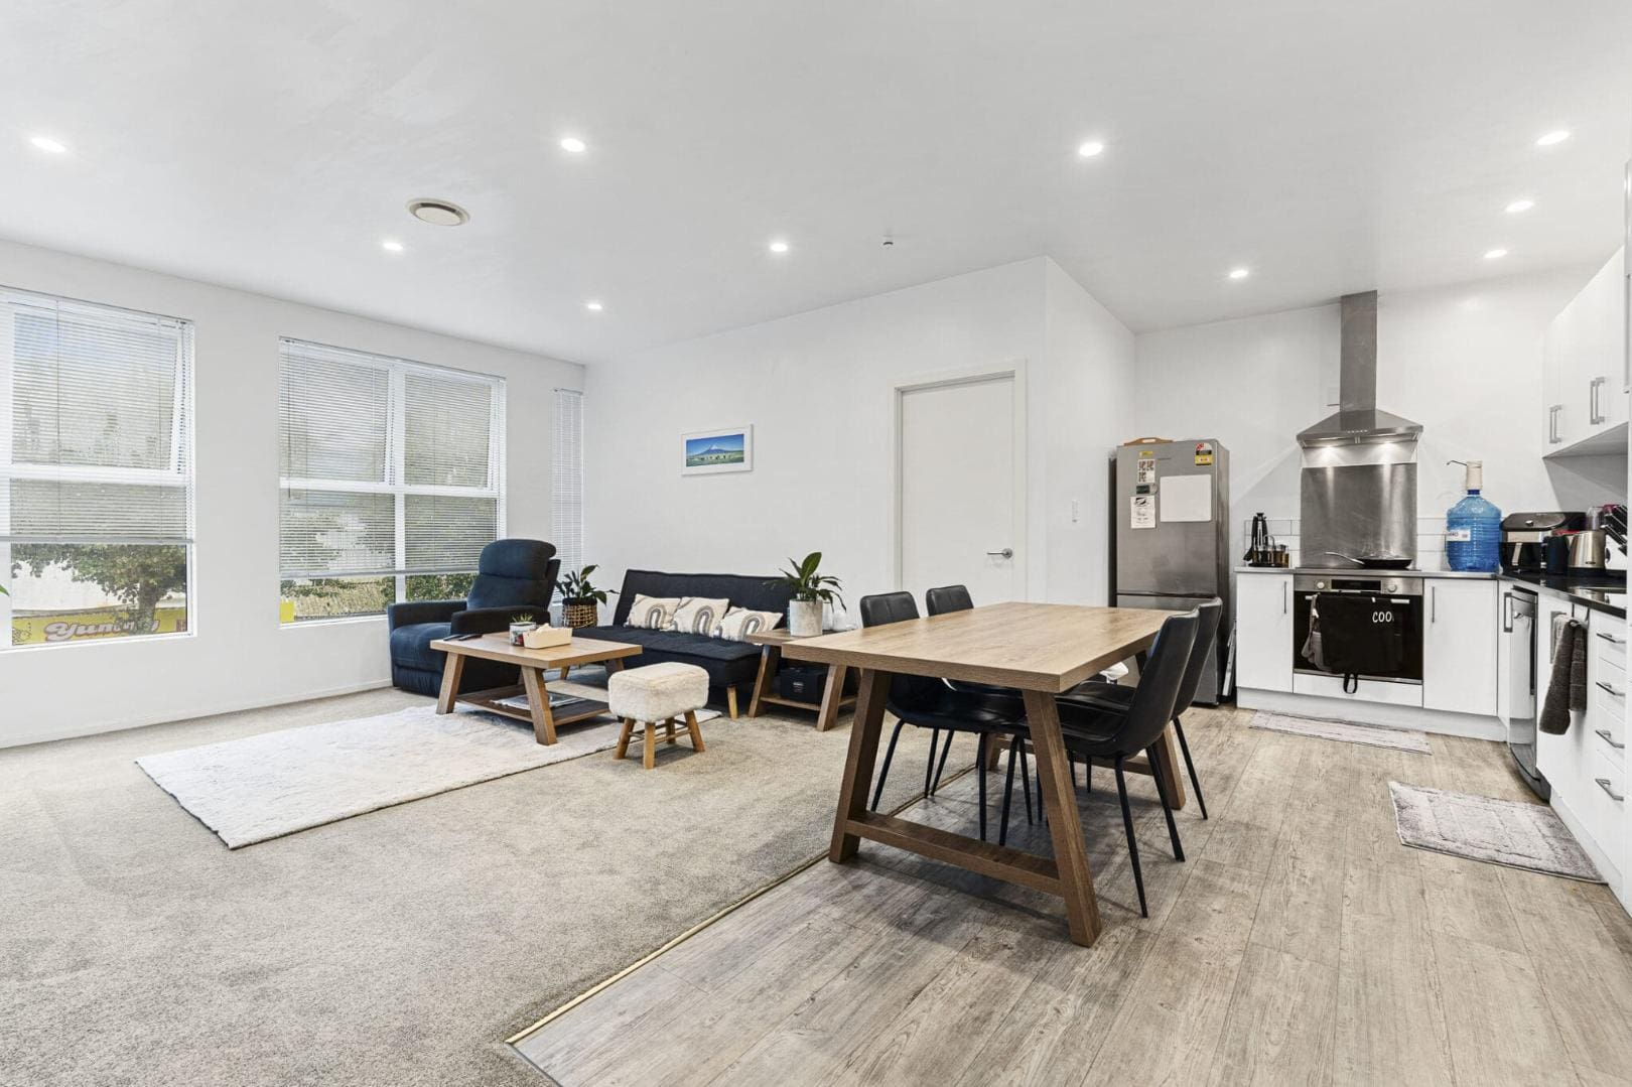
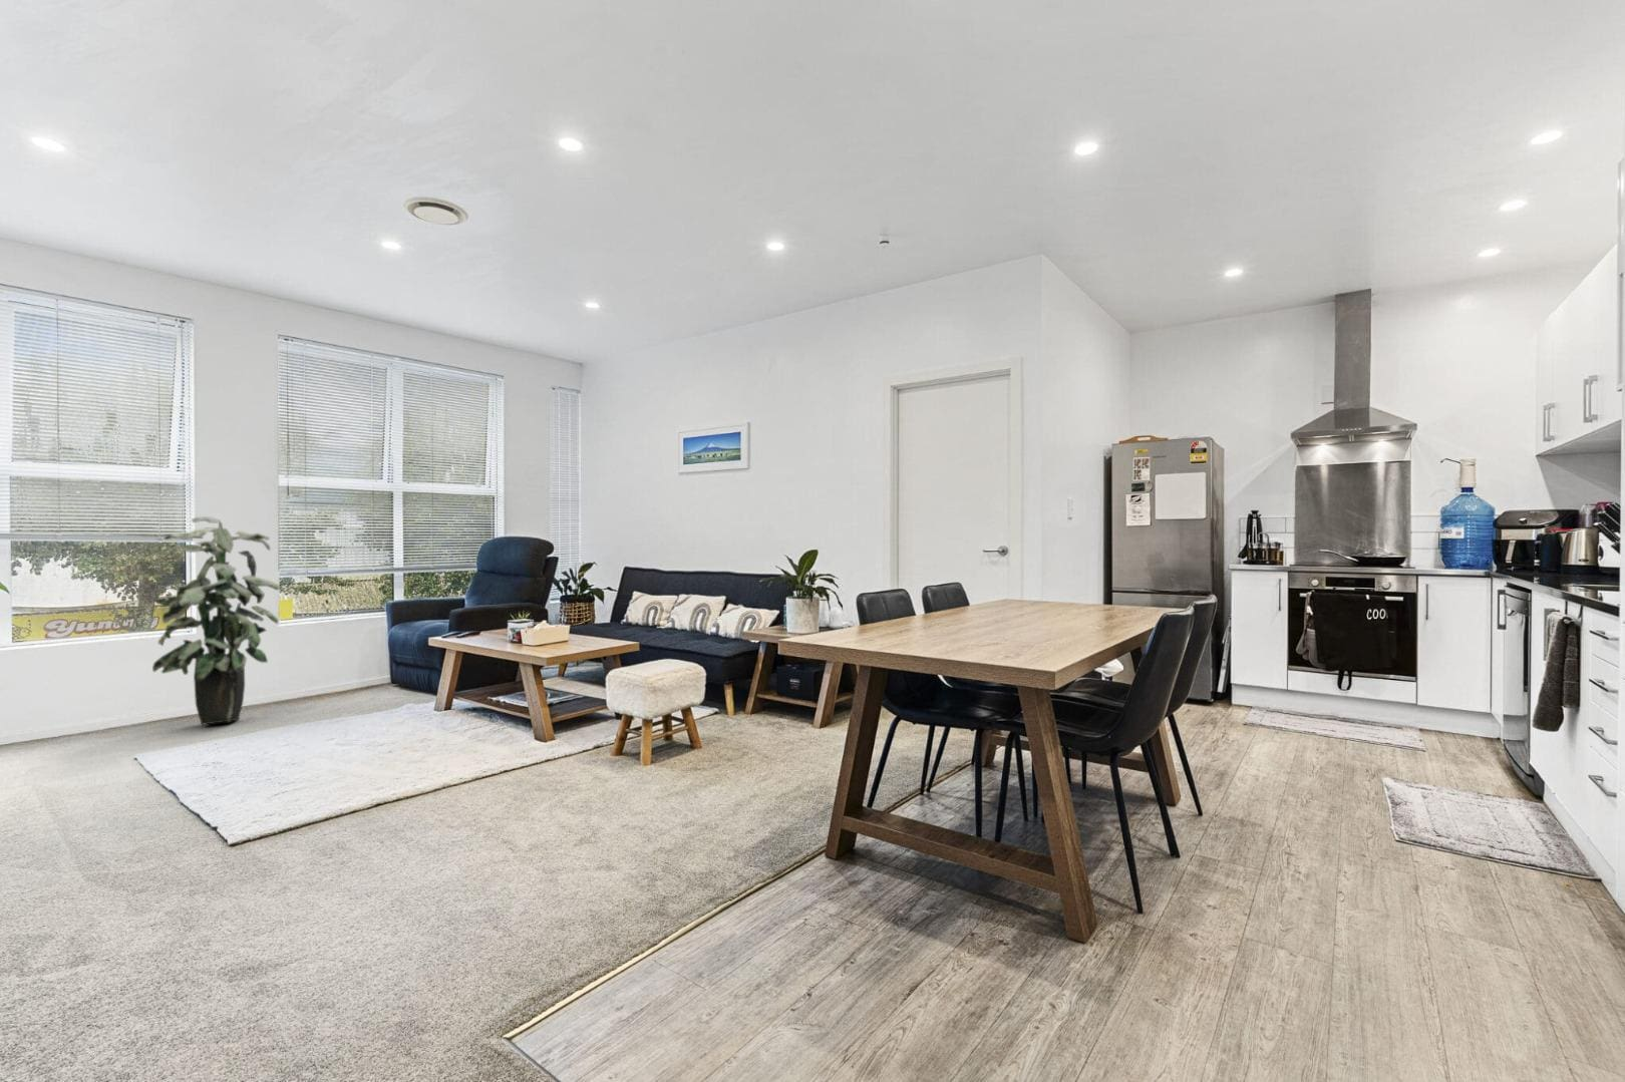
+ indoor plant [150,516,280,726]
